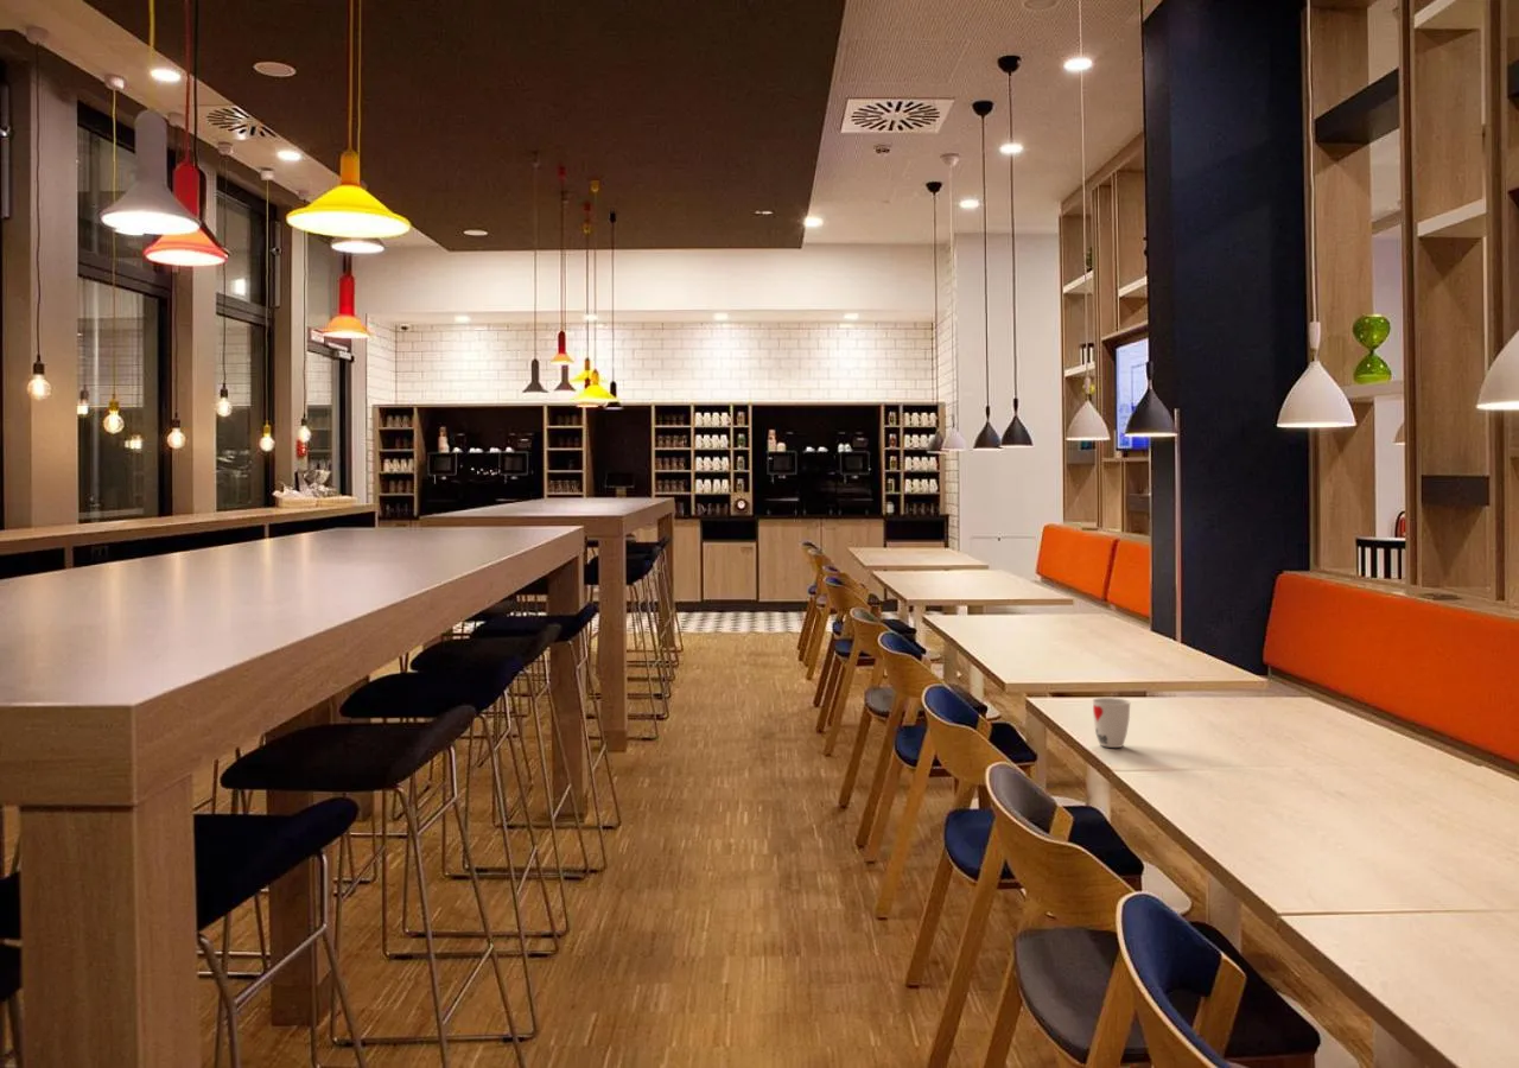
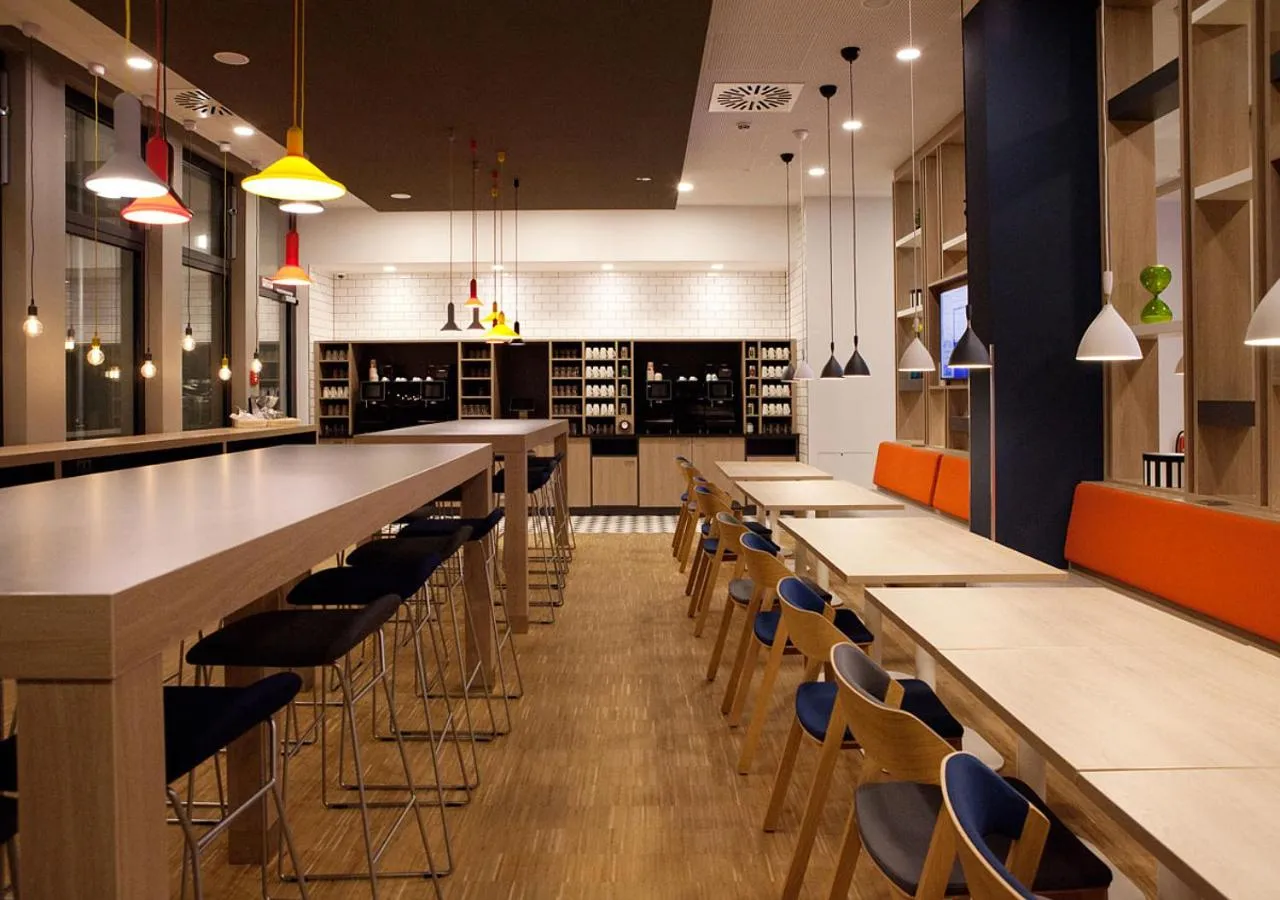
- cup [1091,697,1131,749]
